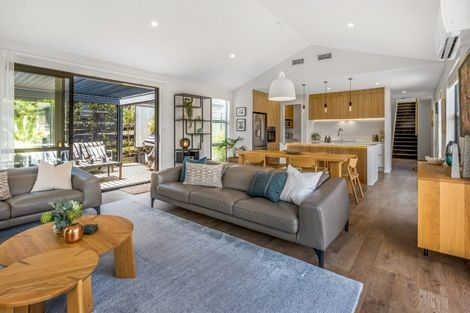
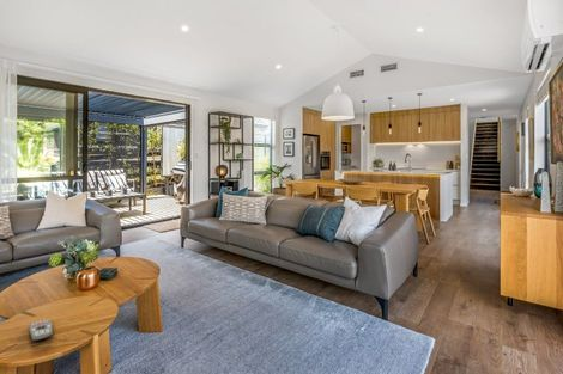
+ remote control [28,318,54,342]
